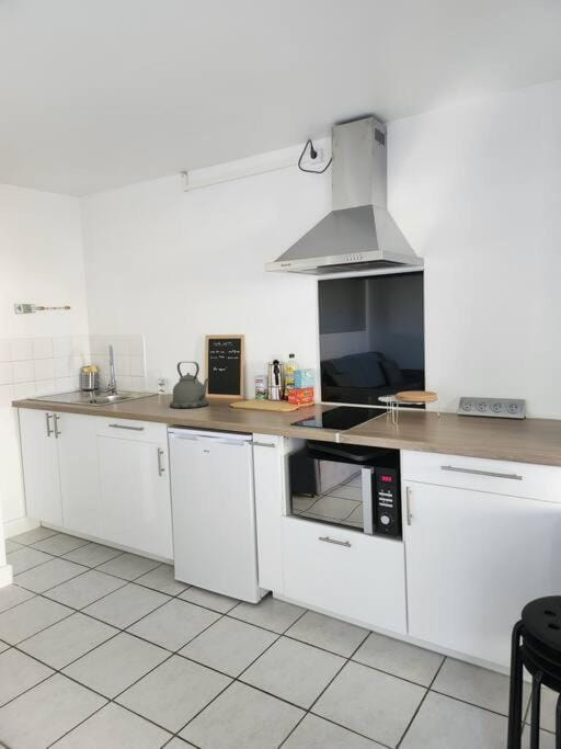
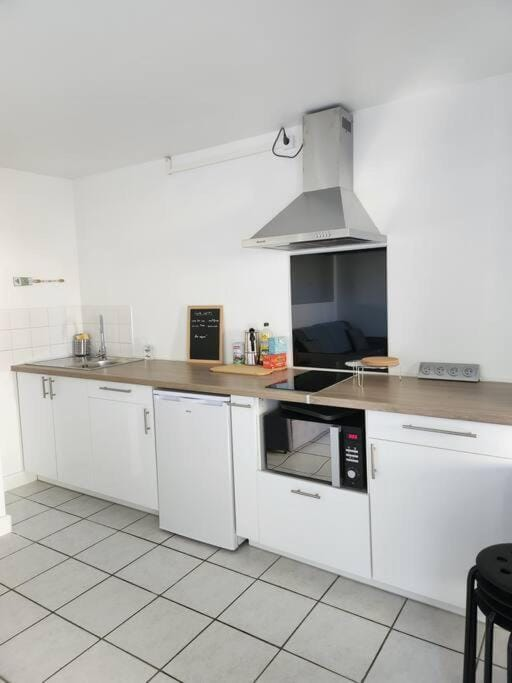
- kettle [169,361,211,409]
